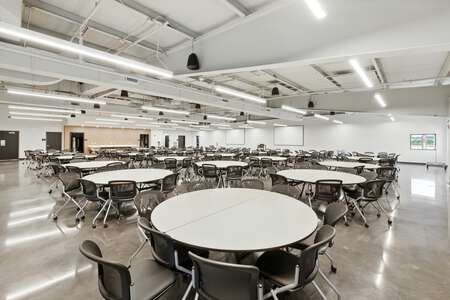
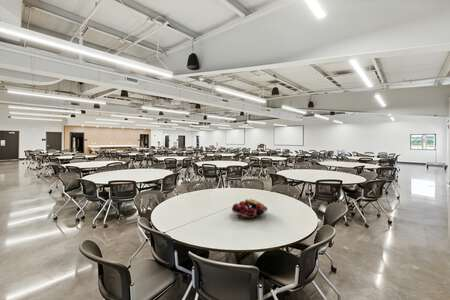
+ fruit basket [231,198,268,220]
